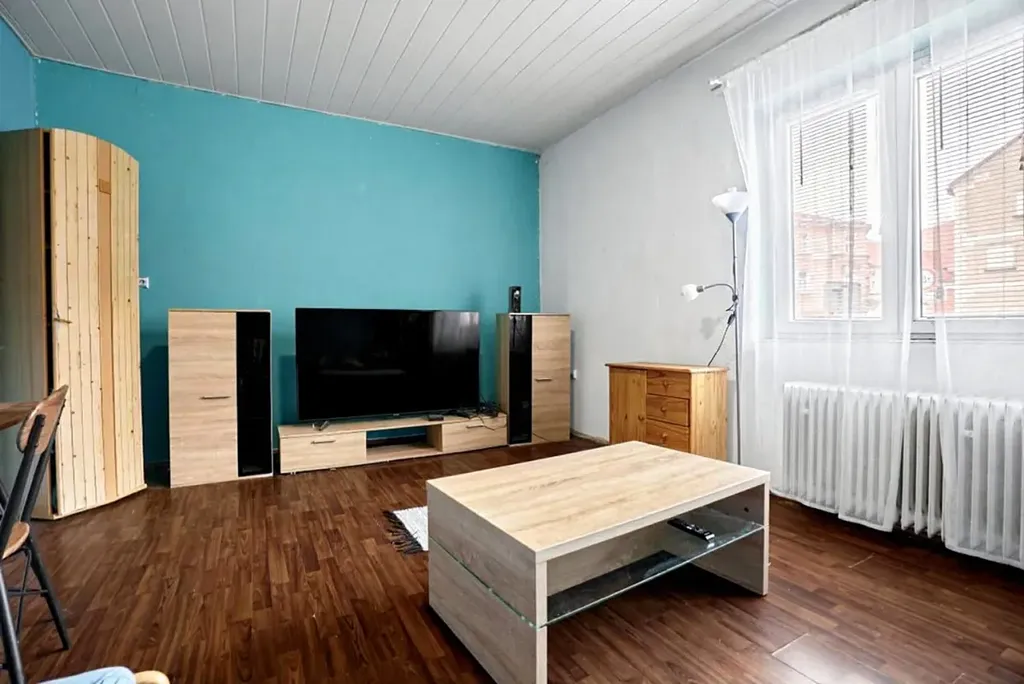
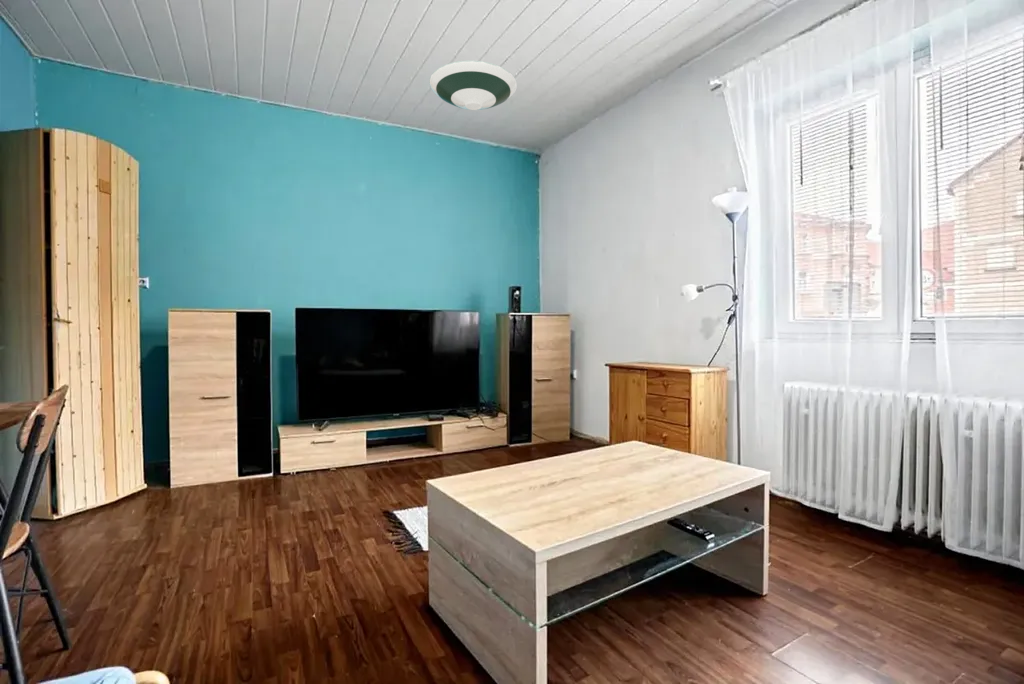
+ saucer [428,60,518,111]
